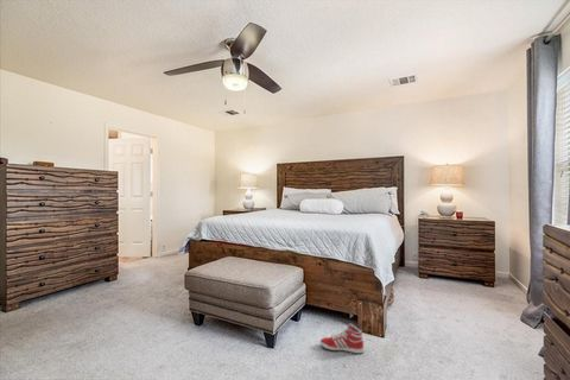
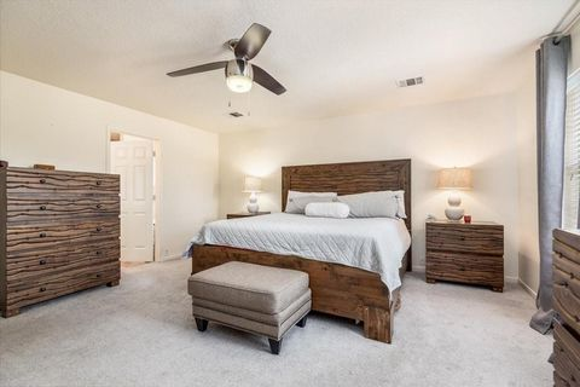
- sneaker [318,323,365,355]
